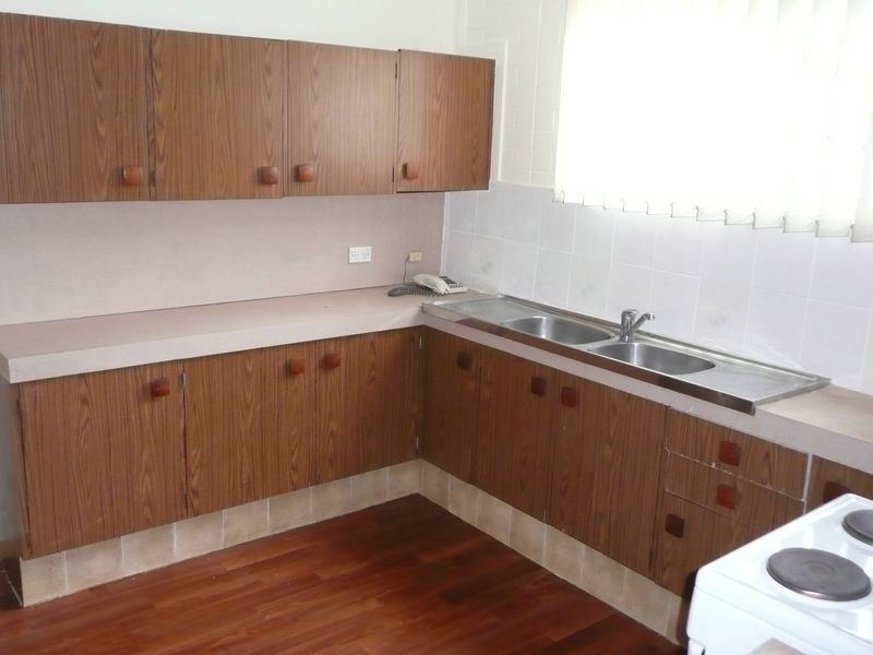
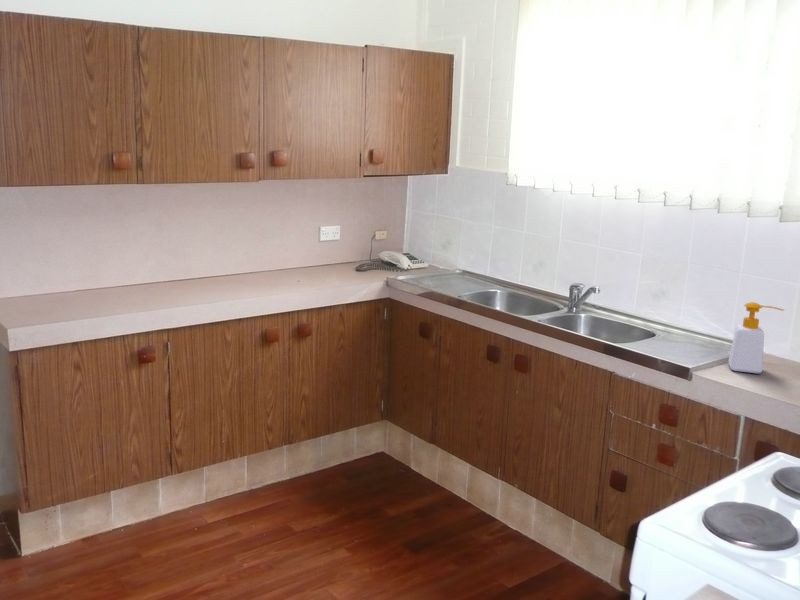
+ soap bottle [727,301,785,374]
